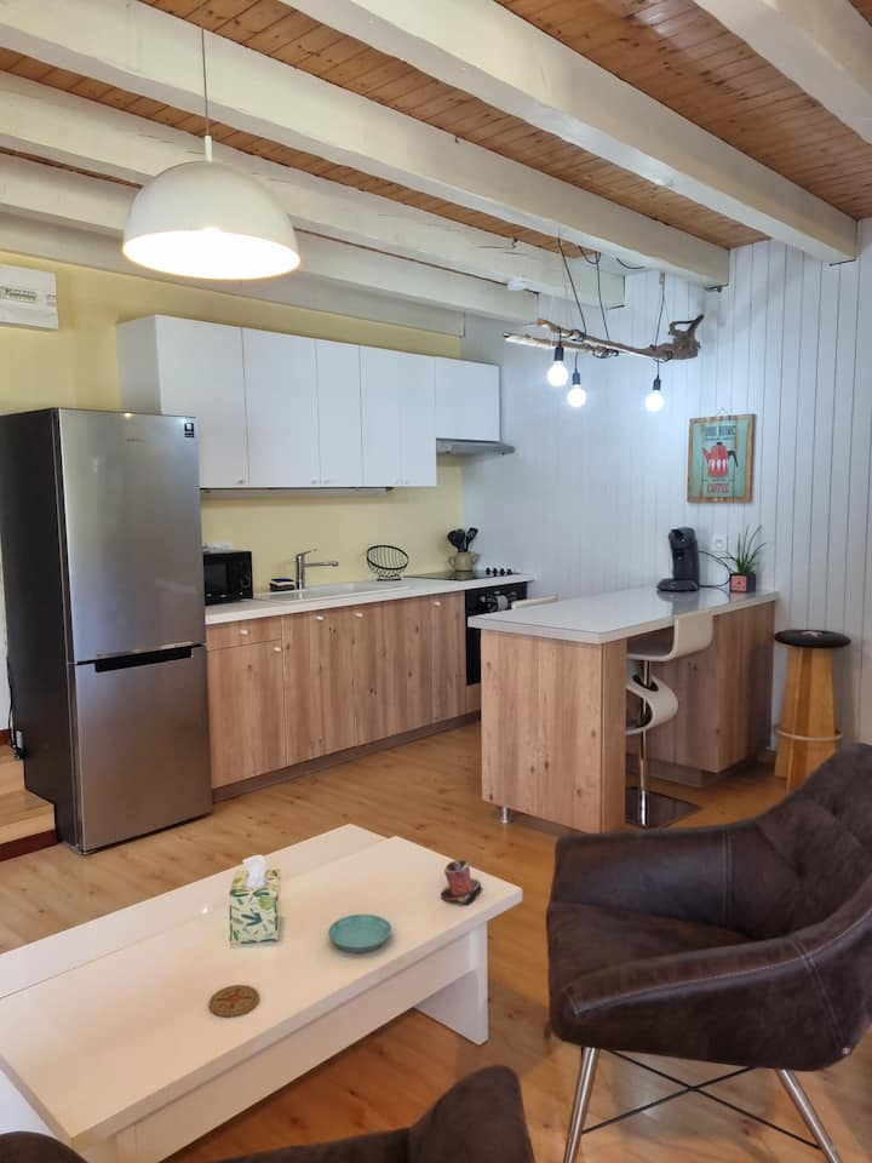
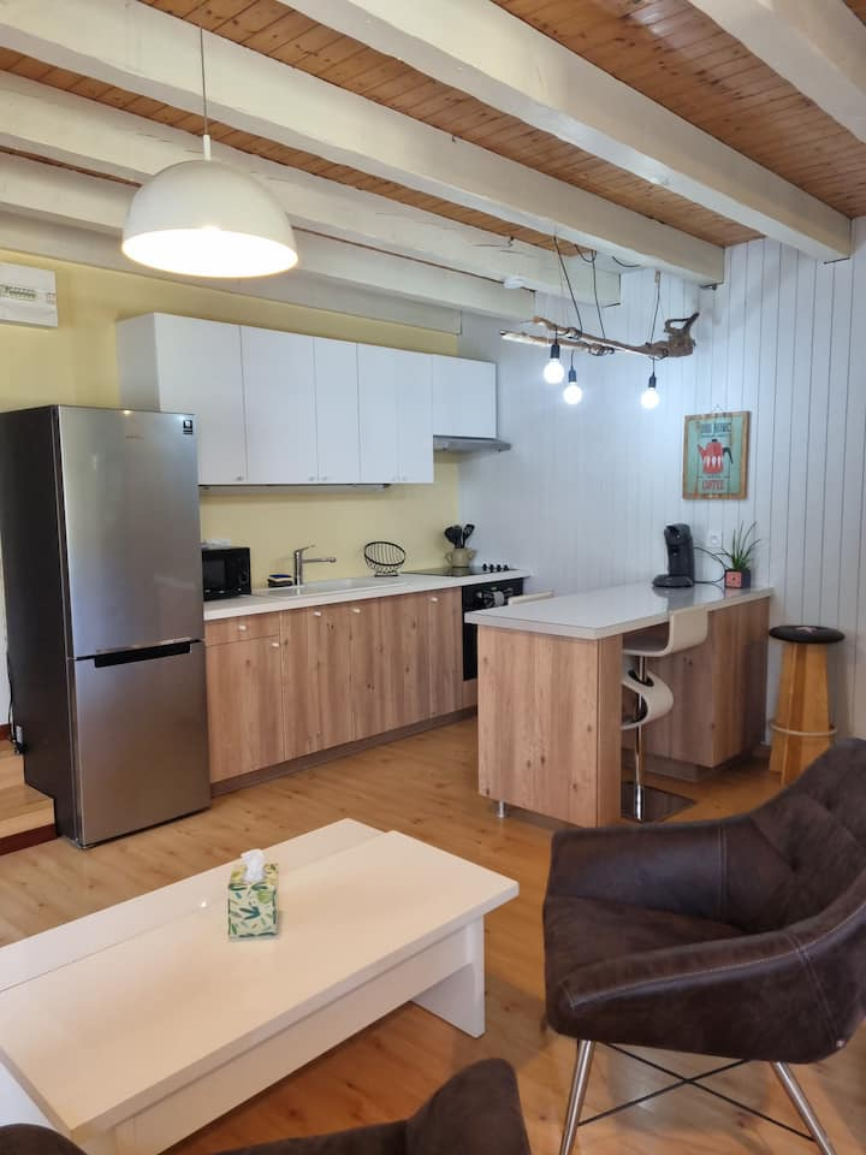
- coaster [208,984,260,1018]
- saucer [327,913,392,953]
- mug [440,859,482,906]
